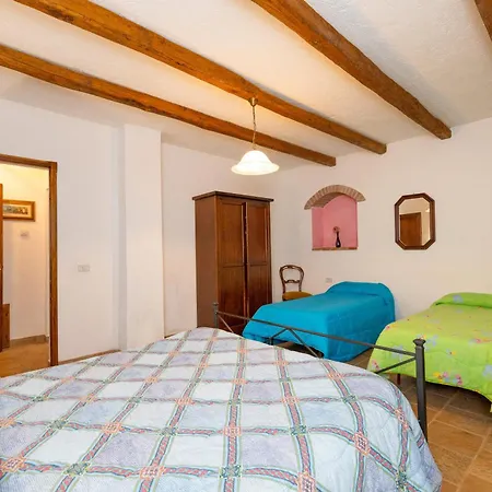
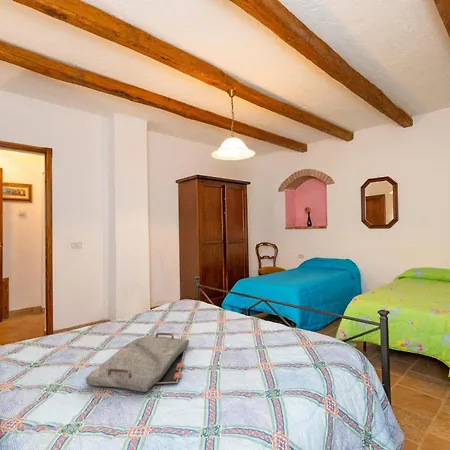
+ serving tray [85,332,190,393]
